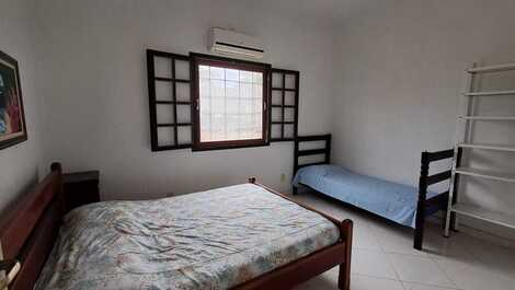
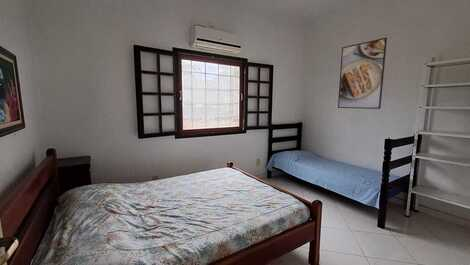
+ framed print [337,37,388,110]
